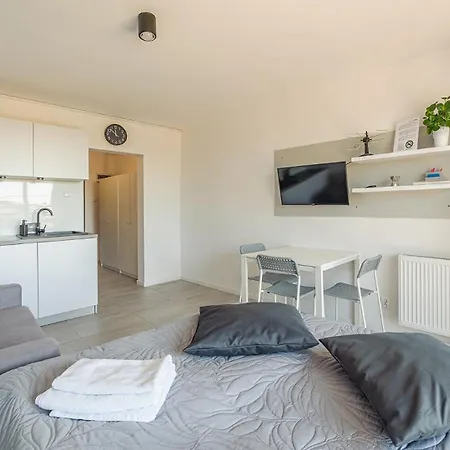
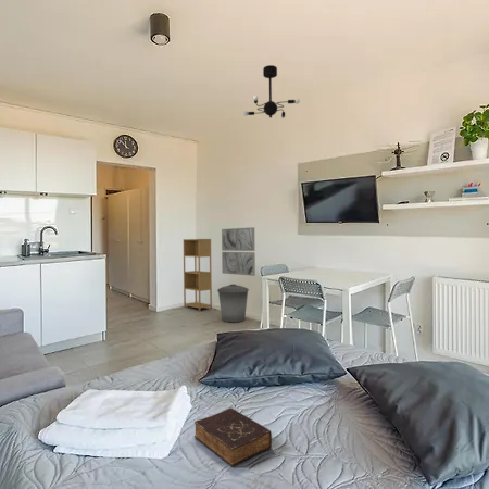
+ ceiling light fixture [243,64,301,120]
+ wall art [221,226,256,277]
+ shelving unit [183,238,213,312]
+ book [193,406,273,468]
+ trash can [216,283,250,323]
